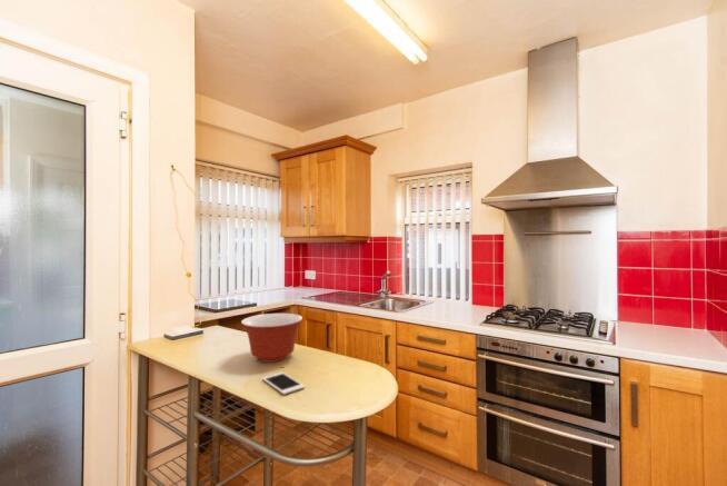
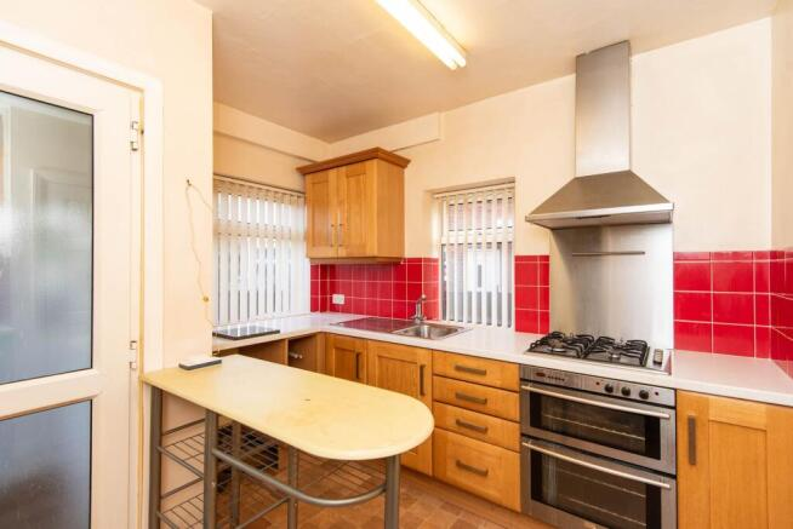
- cell phone [261,371,306,396]
- mixing bowl [240,313,303,364]
